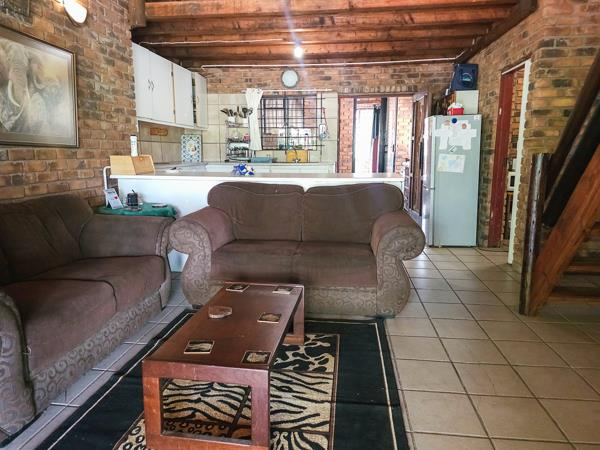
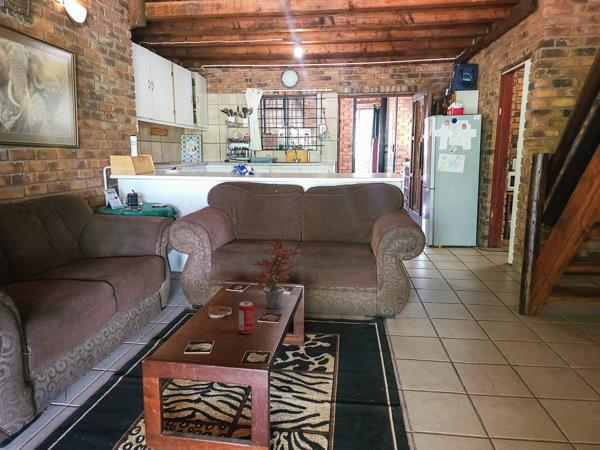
+ potted plant [245,225,298,310]
+ beverage can [237,301,255,334]
